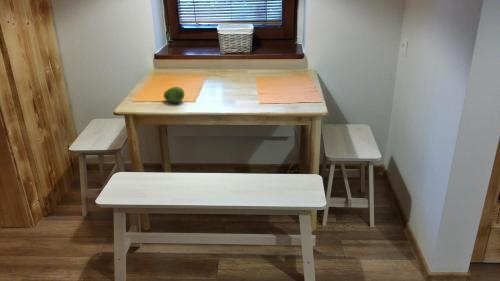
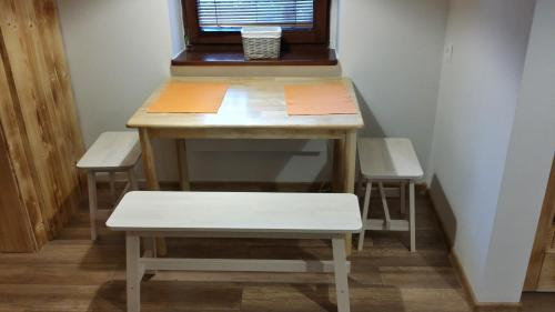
- fruit [163,86,185,104]
